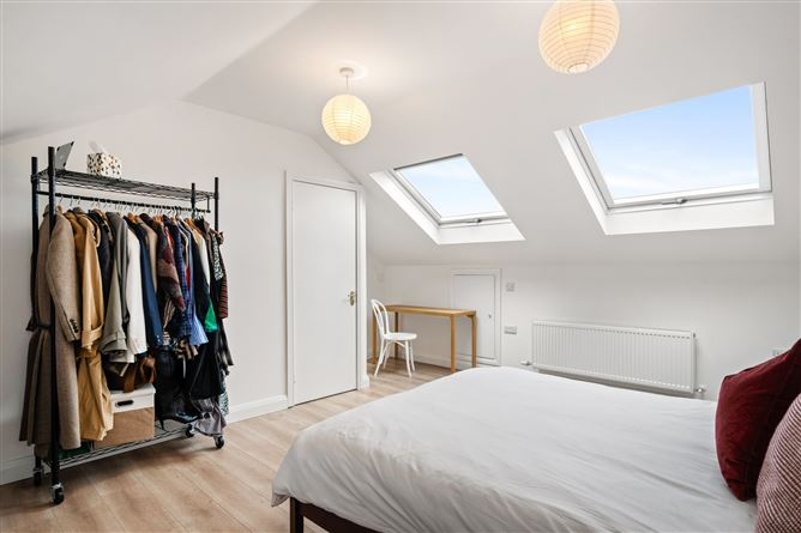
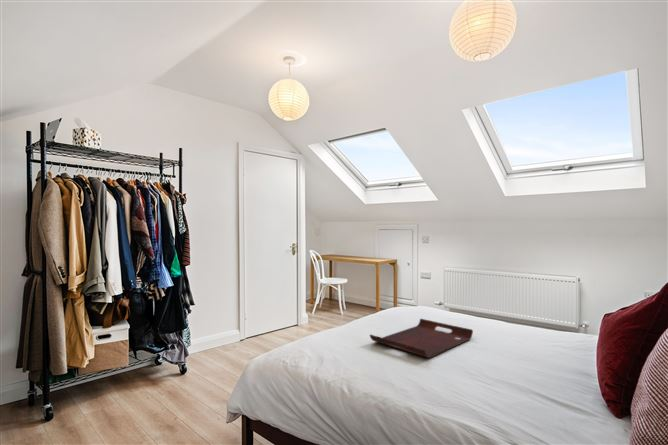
+ serving tray [369,318,474,359]
